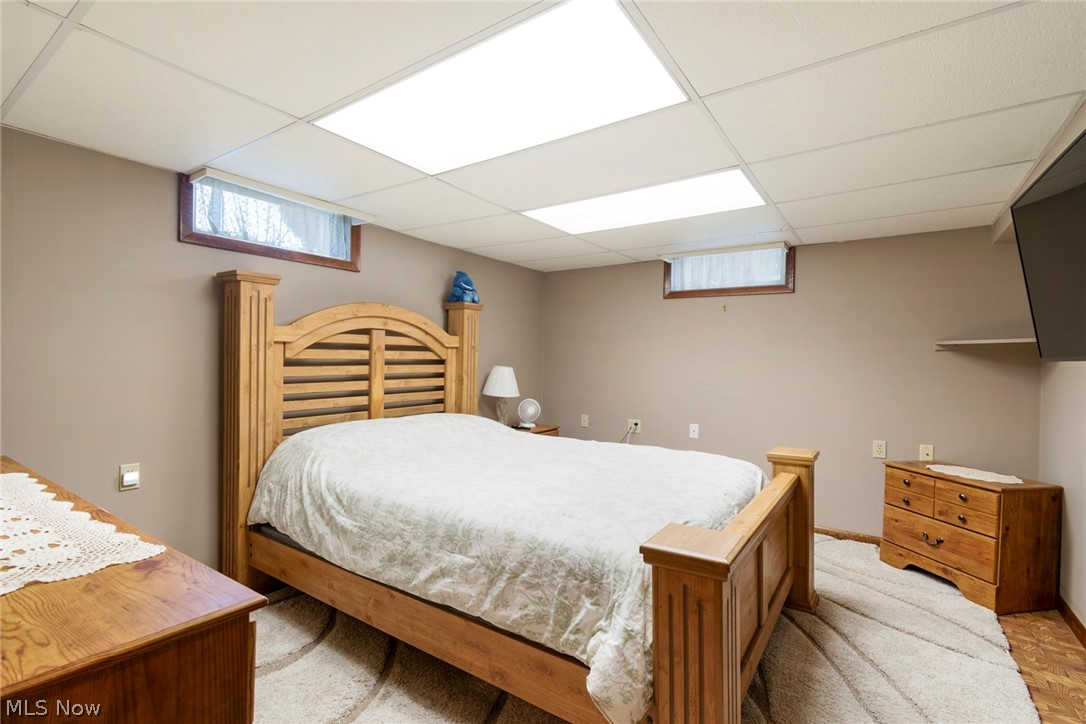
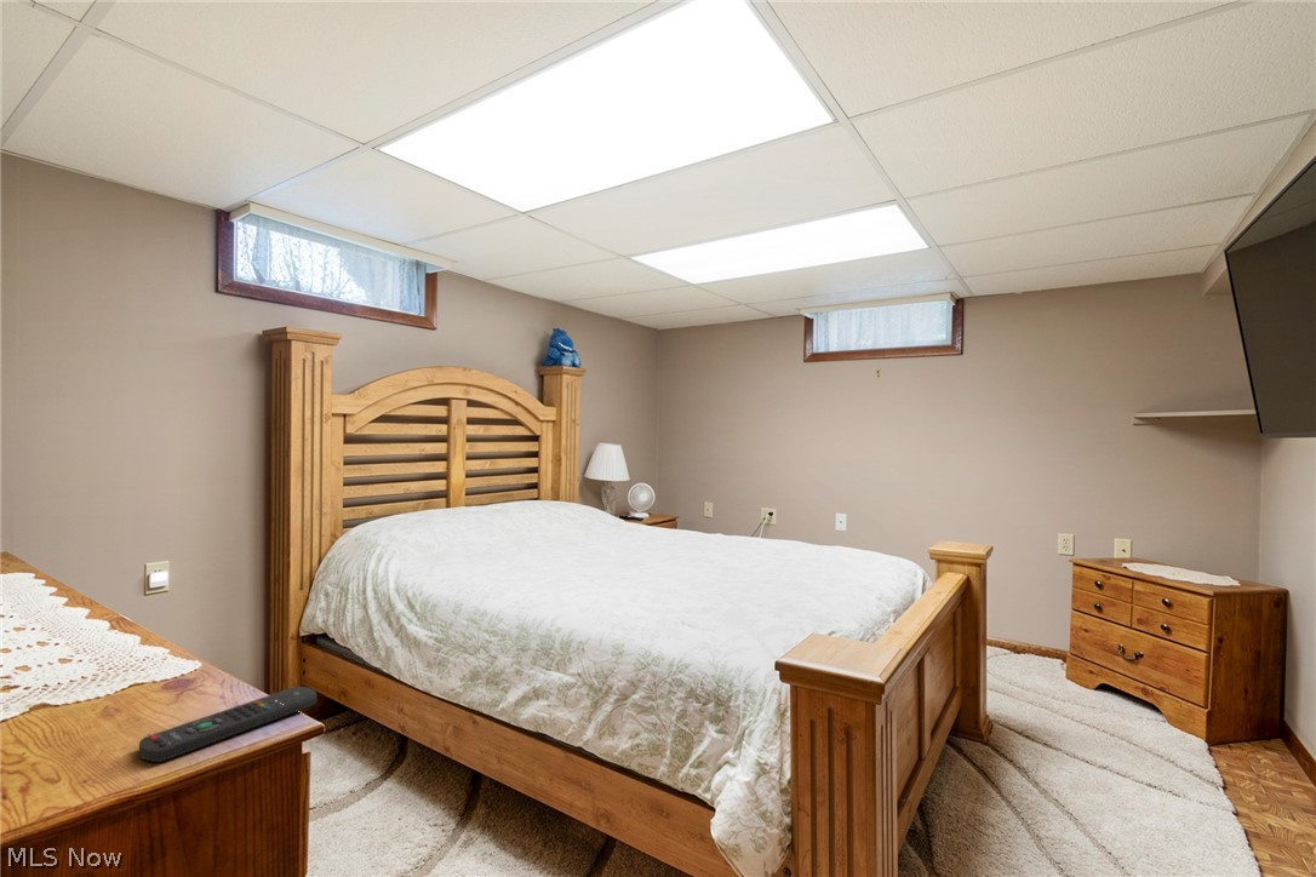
+ remote control [138,686,317,763]
